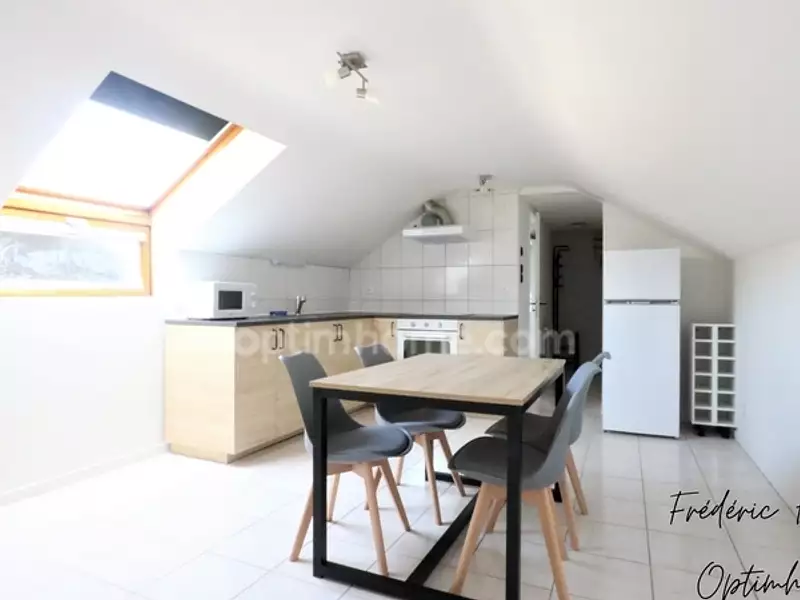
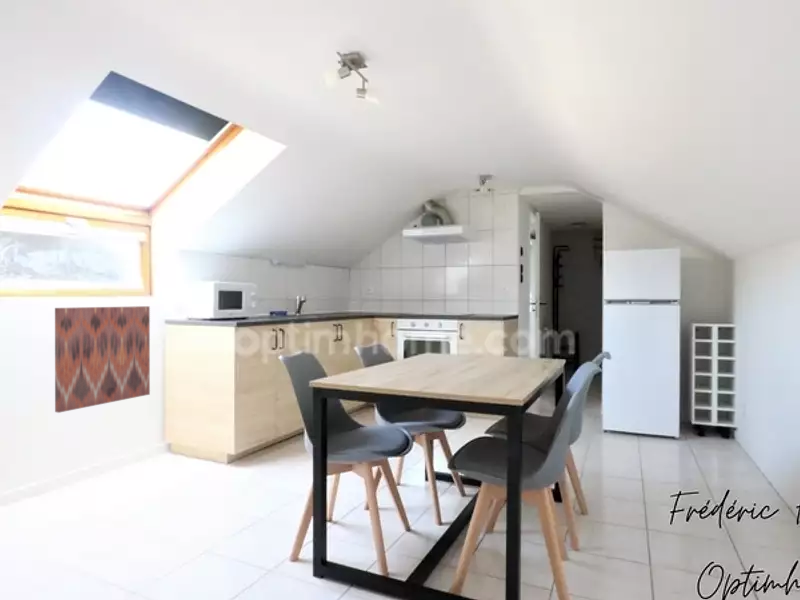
+ wall art [54,305,151,414]
